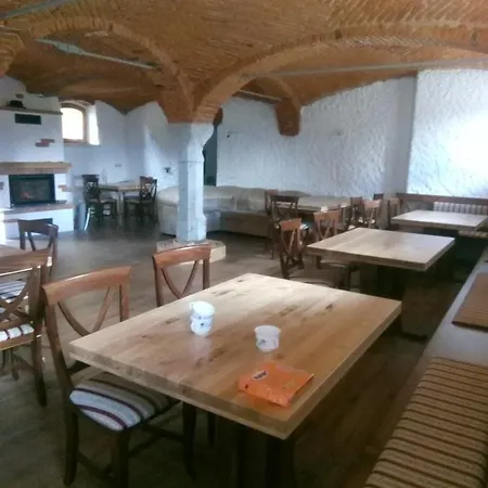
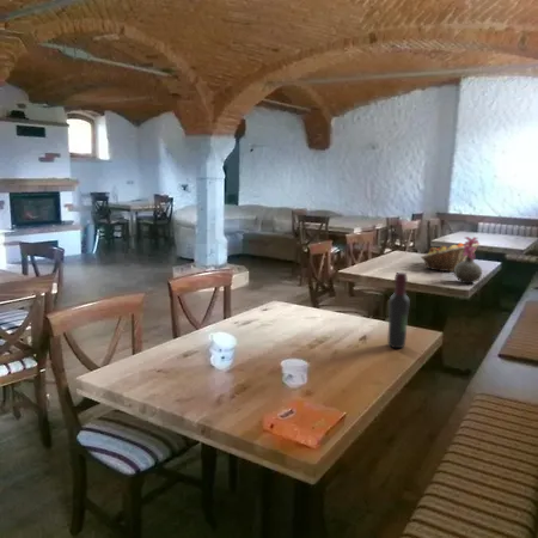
+ wine bottle [387,271,411,349]
+ fruit basket [420,242,481,273]
+ vase [453,236,483,285]
